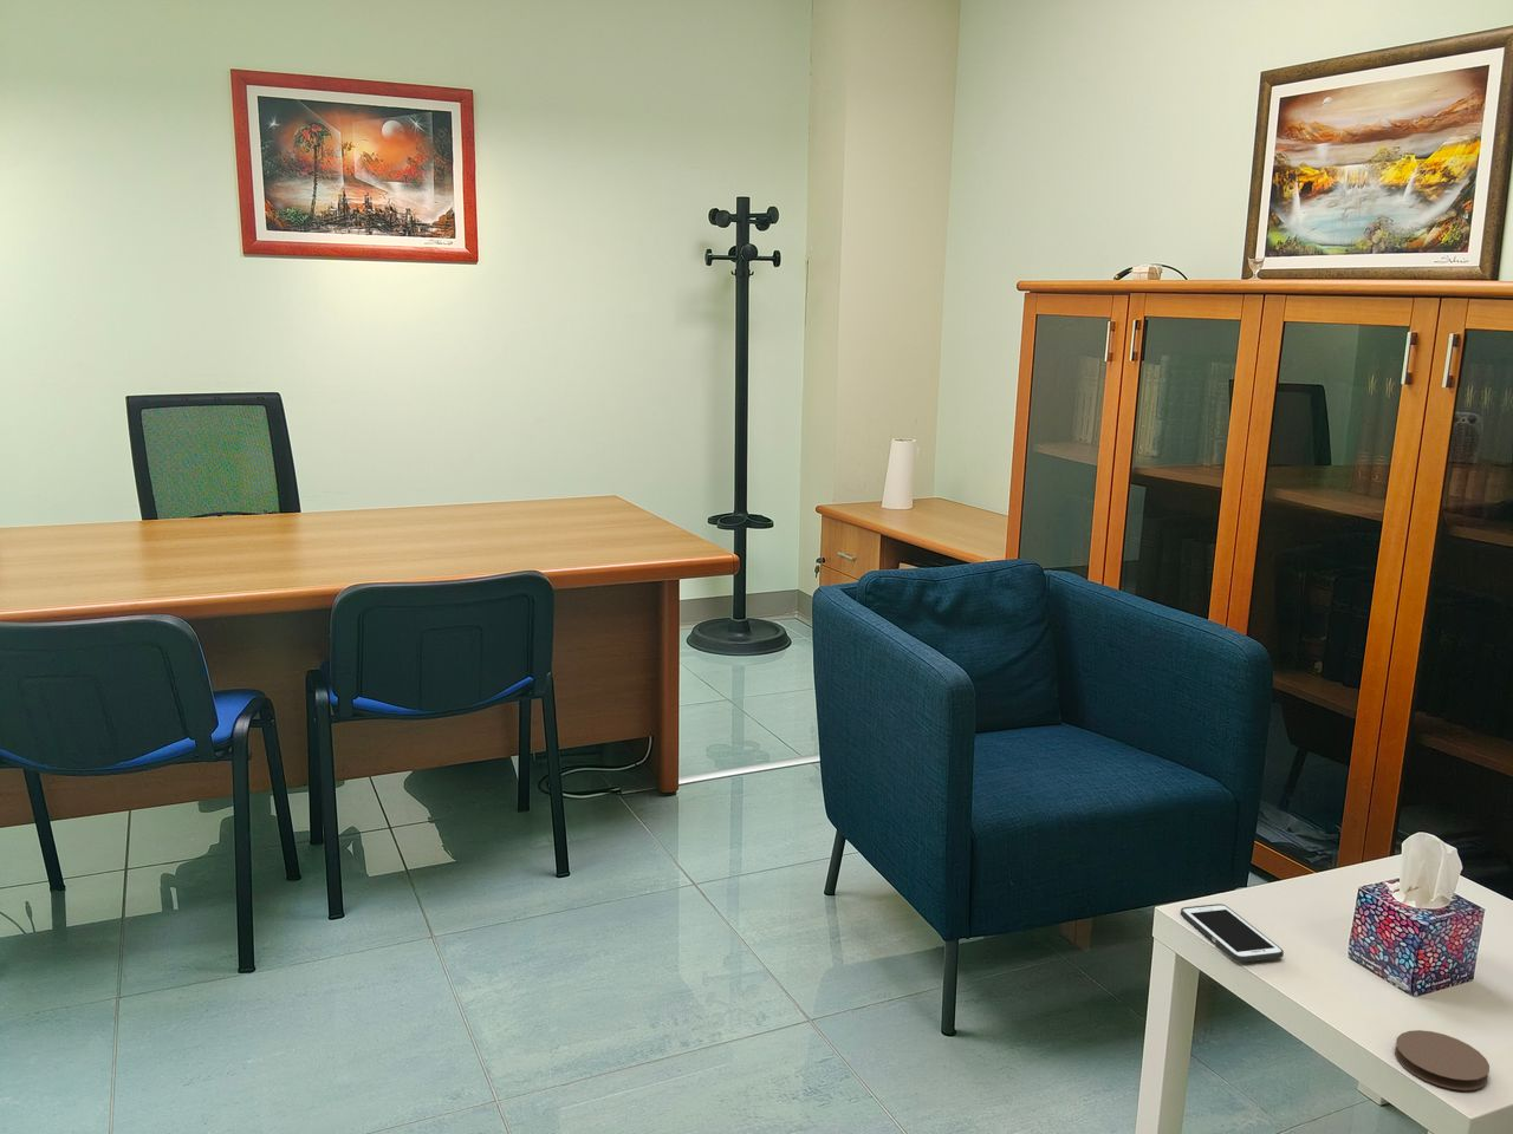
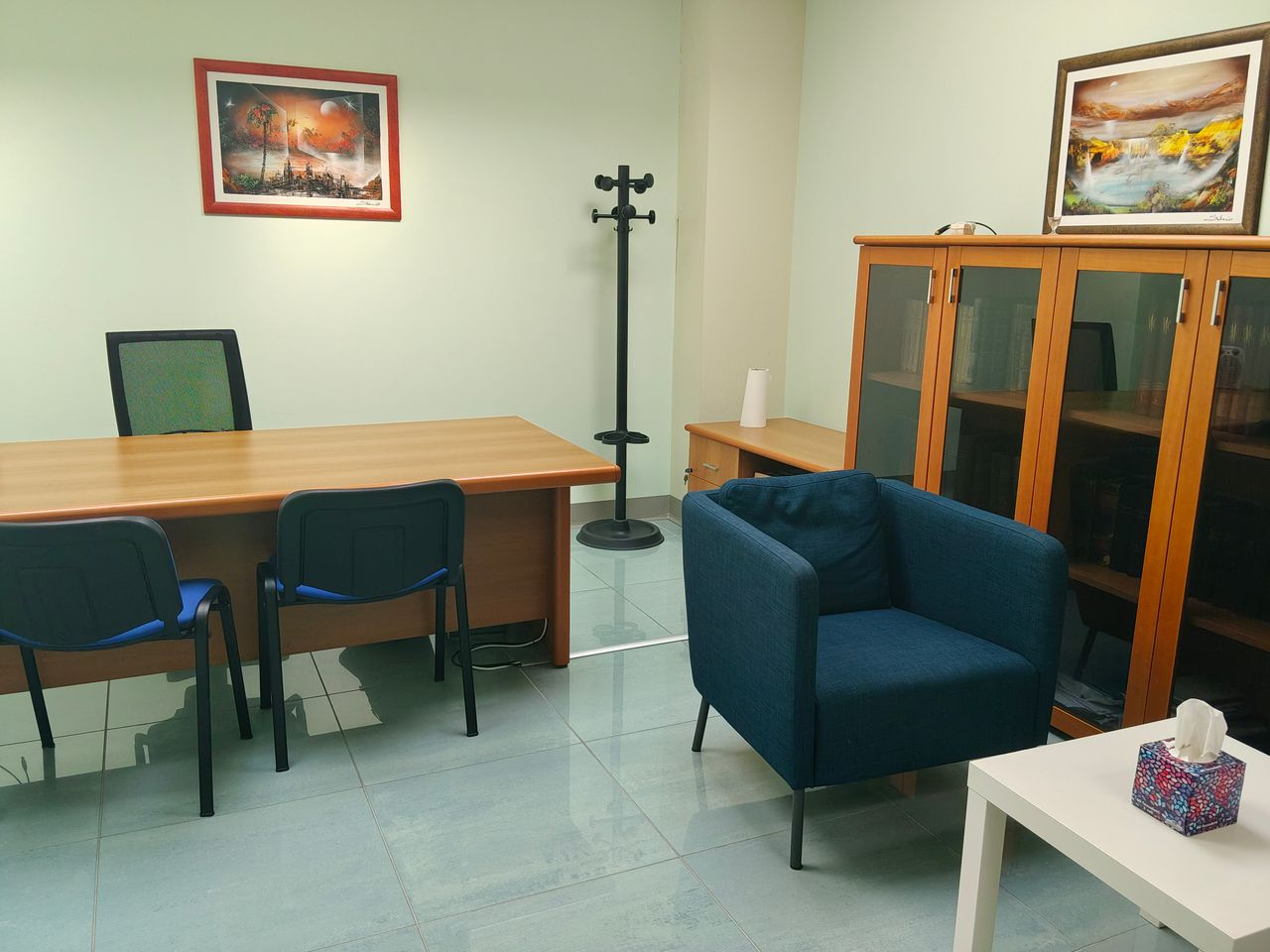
- cell phone [1179,903,1285,962]
- coaster [1394,1029,1490,1091]
